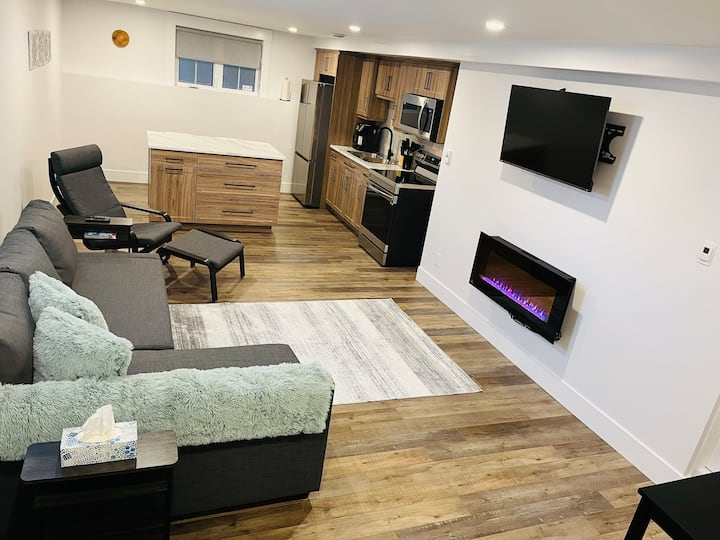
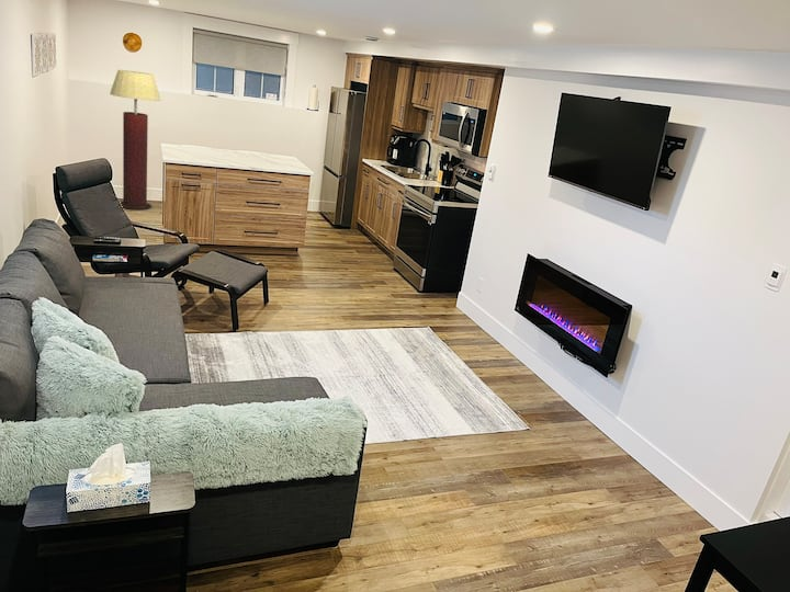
+ floor lamp [109,69,162,210]
